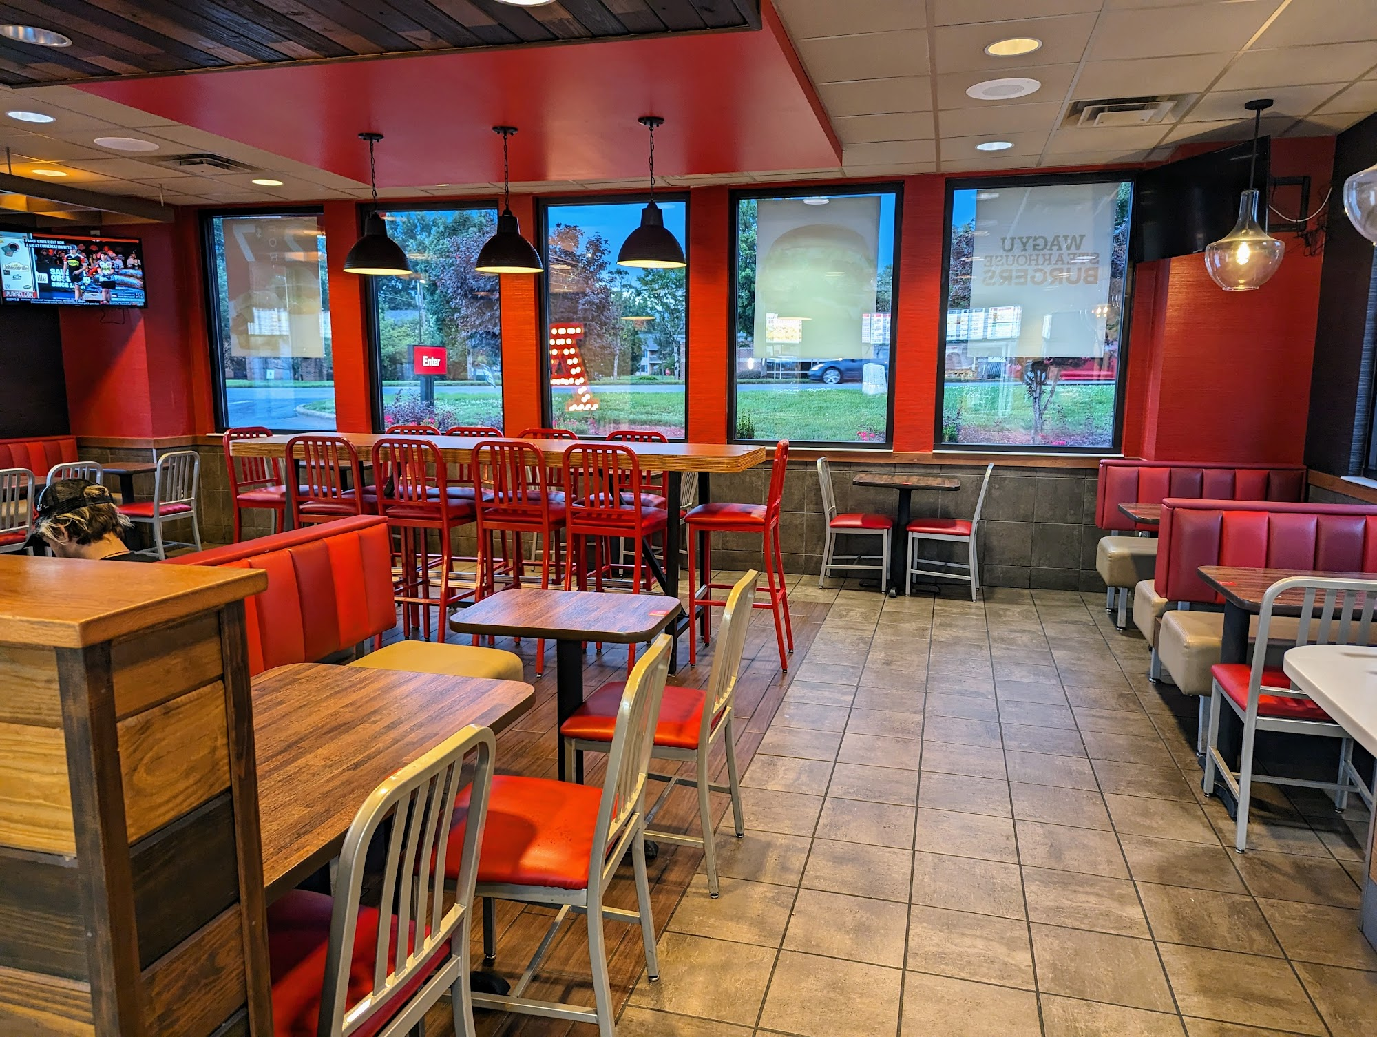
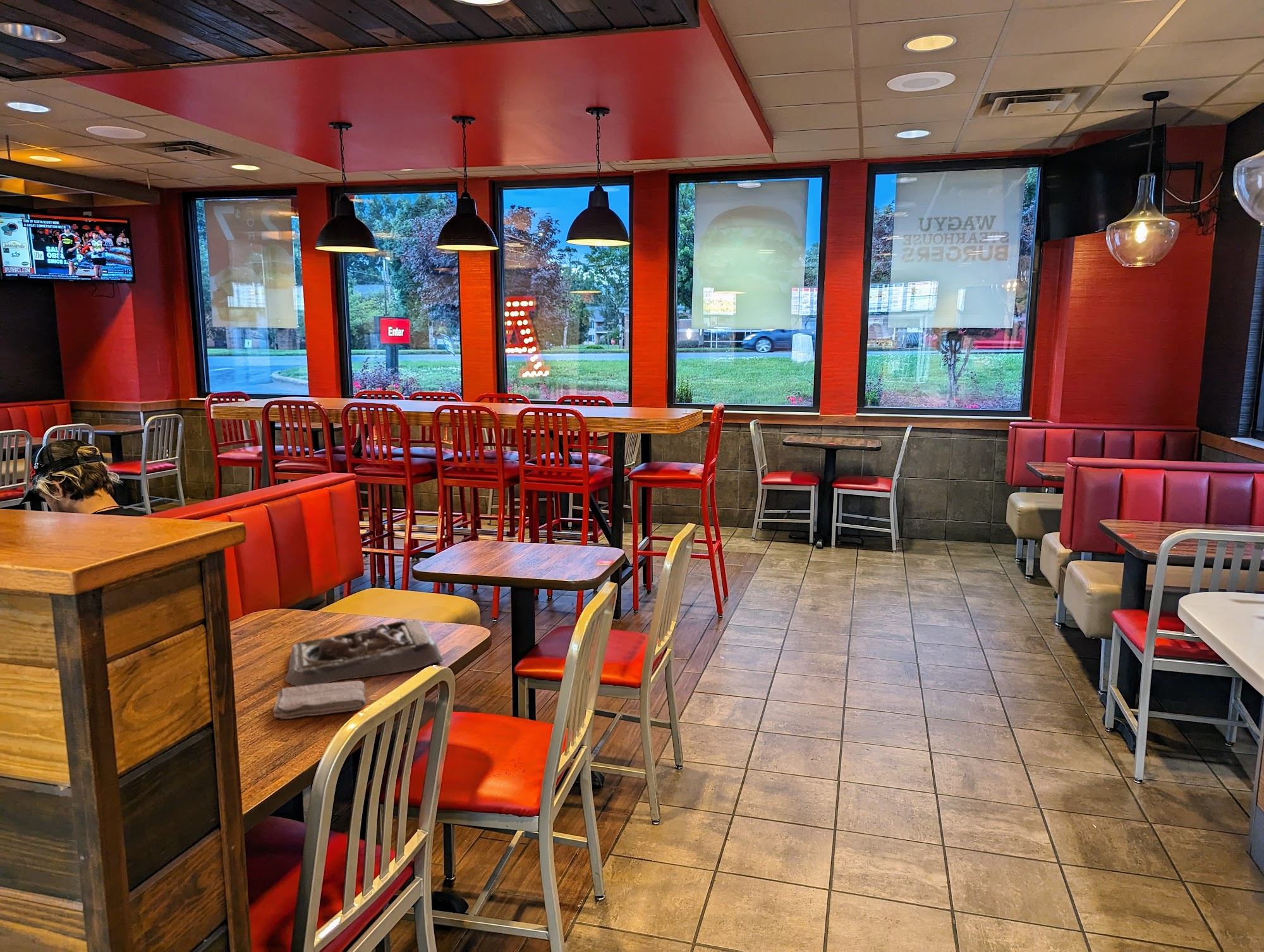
+ takeout container [284,619,443,687]
+ washcloth [272,680,367,719]
